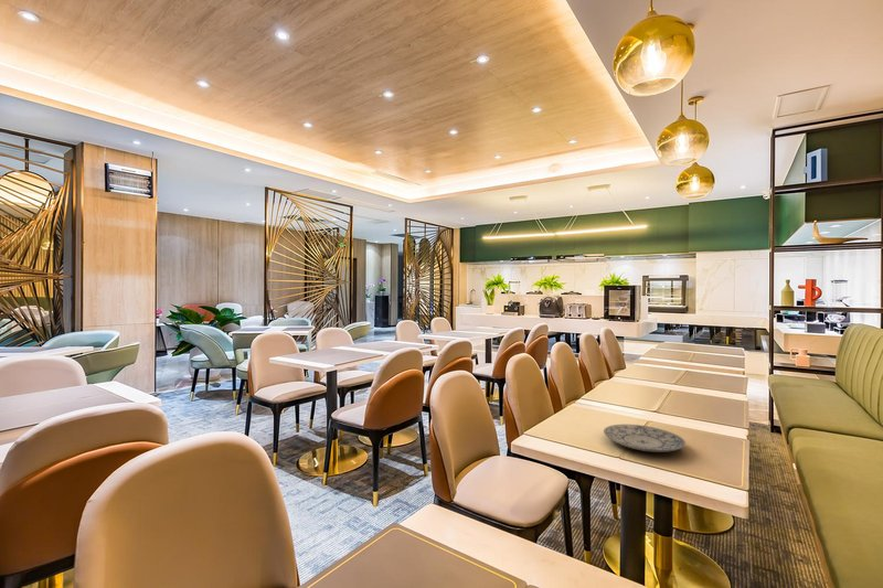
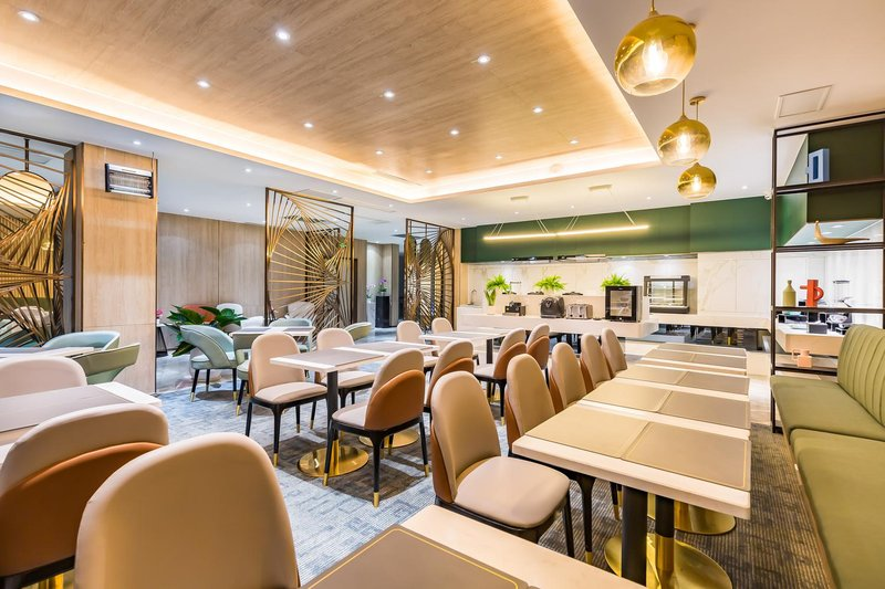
- plate [603,424,687,453]
